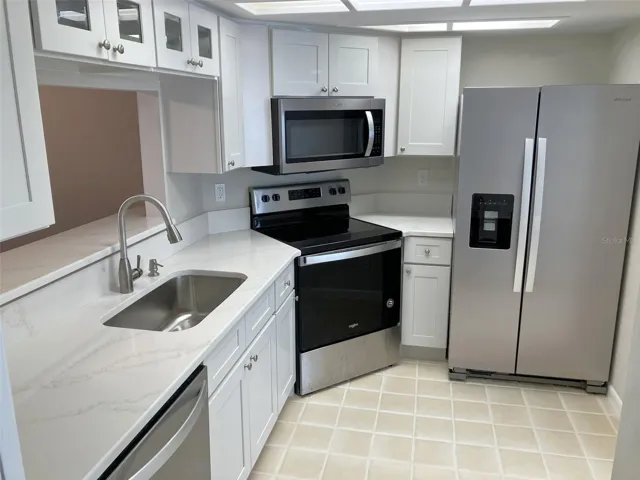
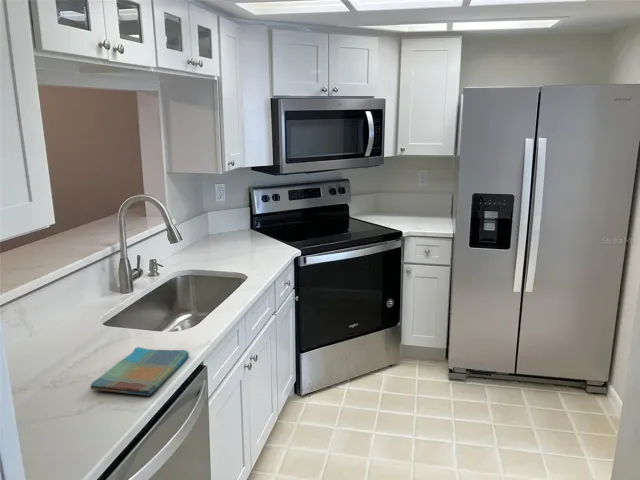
+ dish towel [89,346,190,397]
